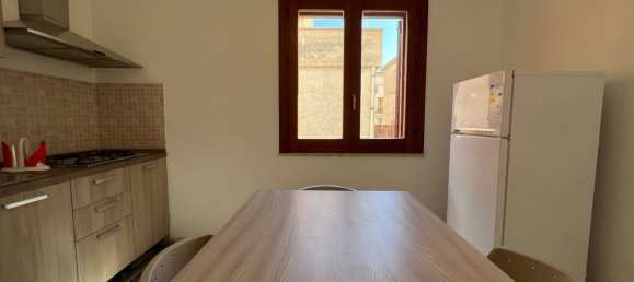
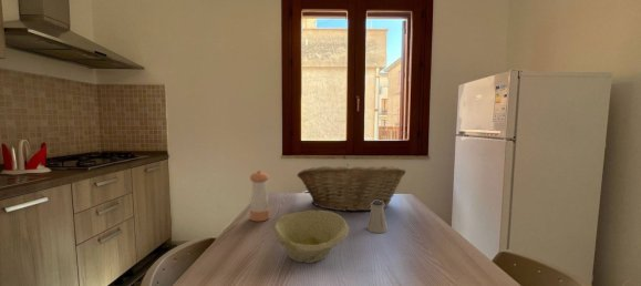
+ pepper shaker [249,170,270,222]
+ fruit basket [296,164,406,213]
+ saltshaker [365,201,389,234]
+ bowl [272,210,350,264]
